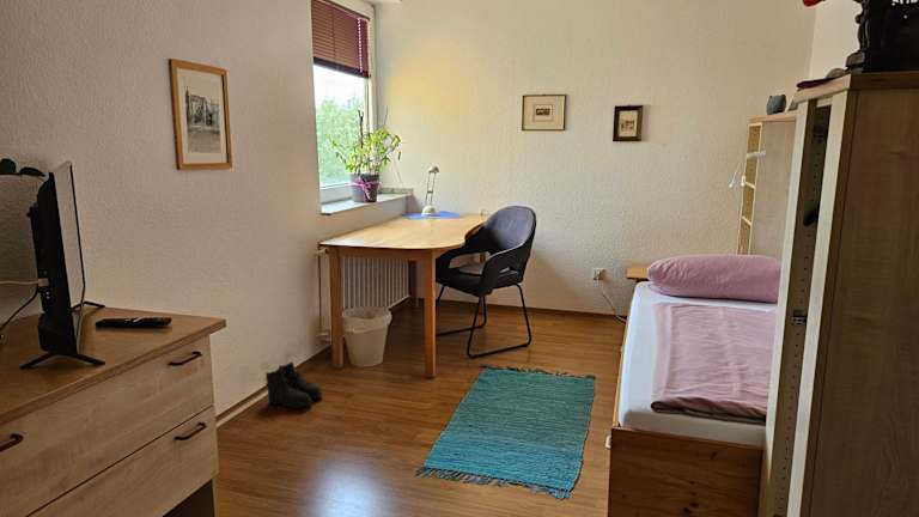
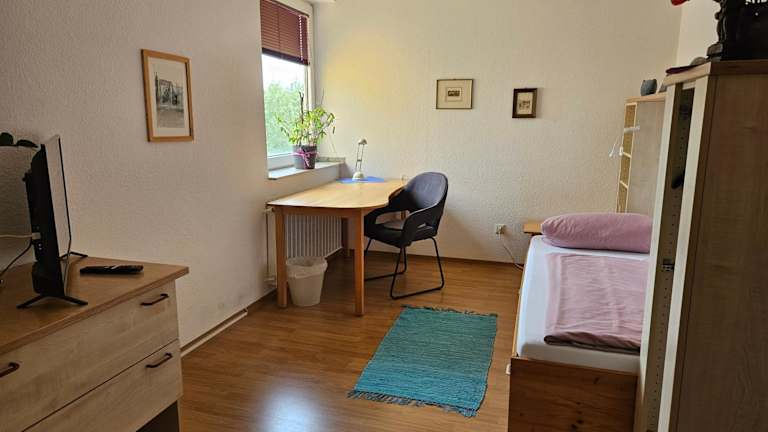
- boots [263,360,323,409]
